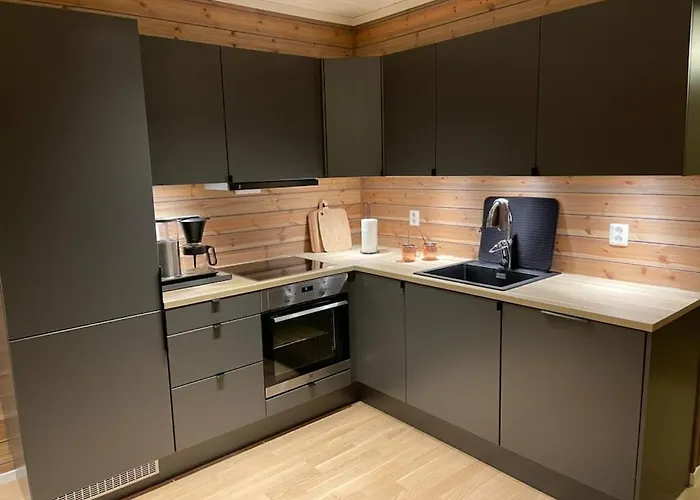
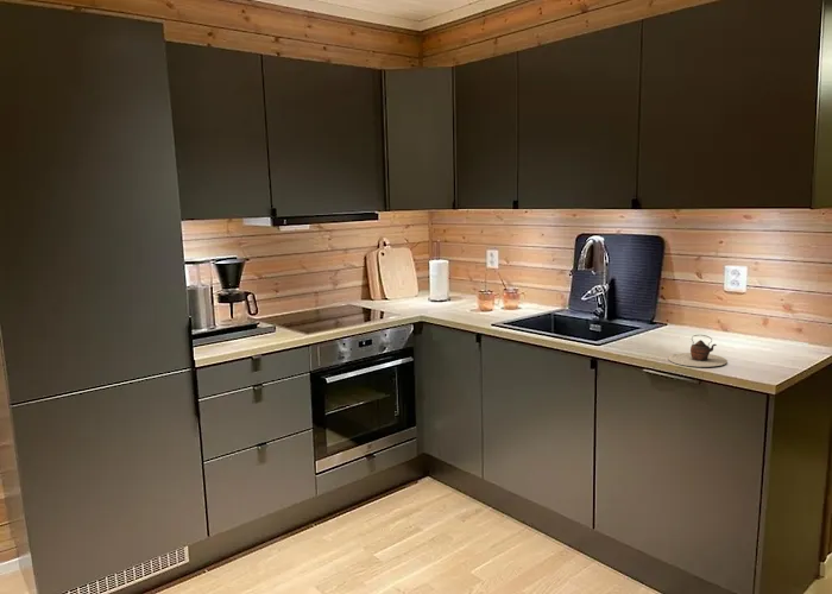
+ teapot [667,334,729,368]
